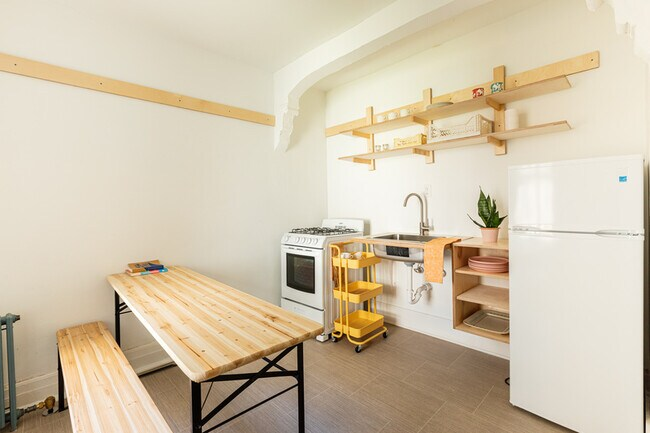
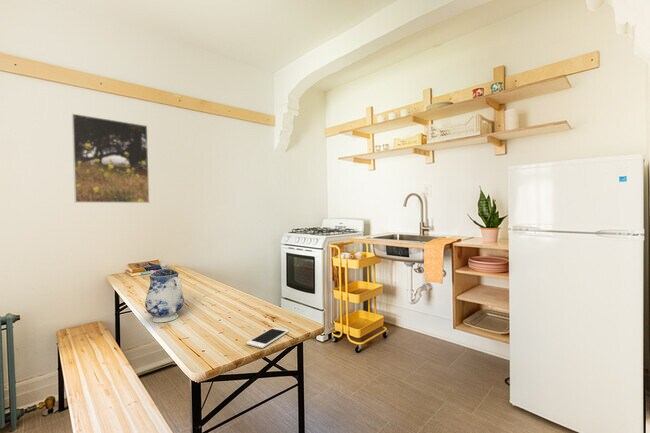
+ cell phone [245,326,290,349]
+ teapot [144,261,185,324]
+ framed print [71,112,150,204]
